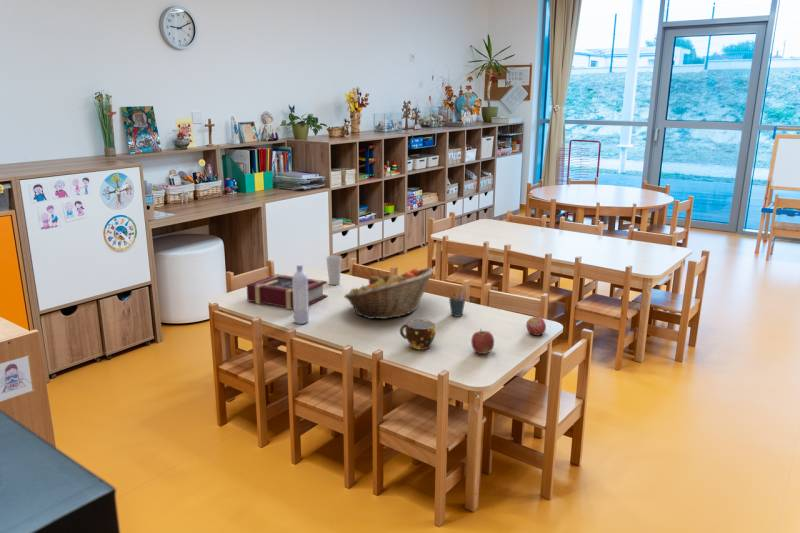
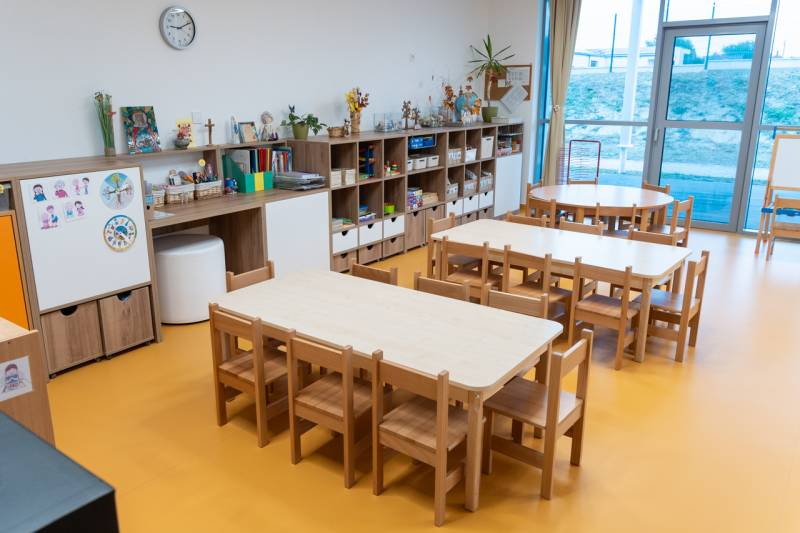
- apple [470,328,495,355]
- cup [325,254,343,286]
- fruit basket [343,267,435,320]
- cup [399,319,436,351]
- apple [525,315,547,337]
- pen holder [448,291,466,318]
- book [246,273,328,310]
- bottle [292,263,310,325]
